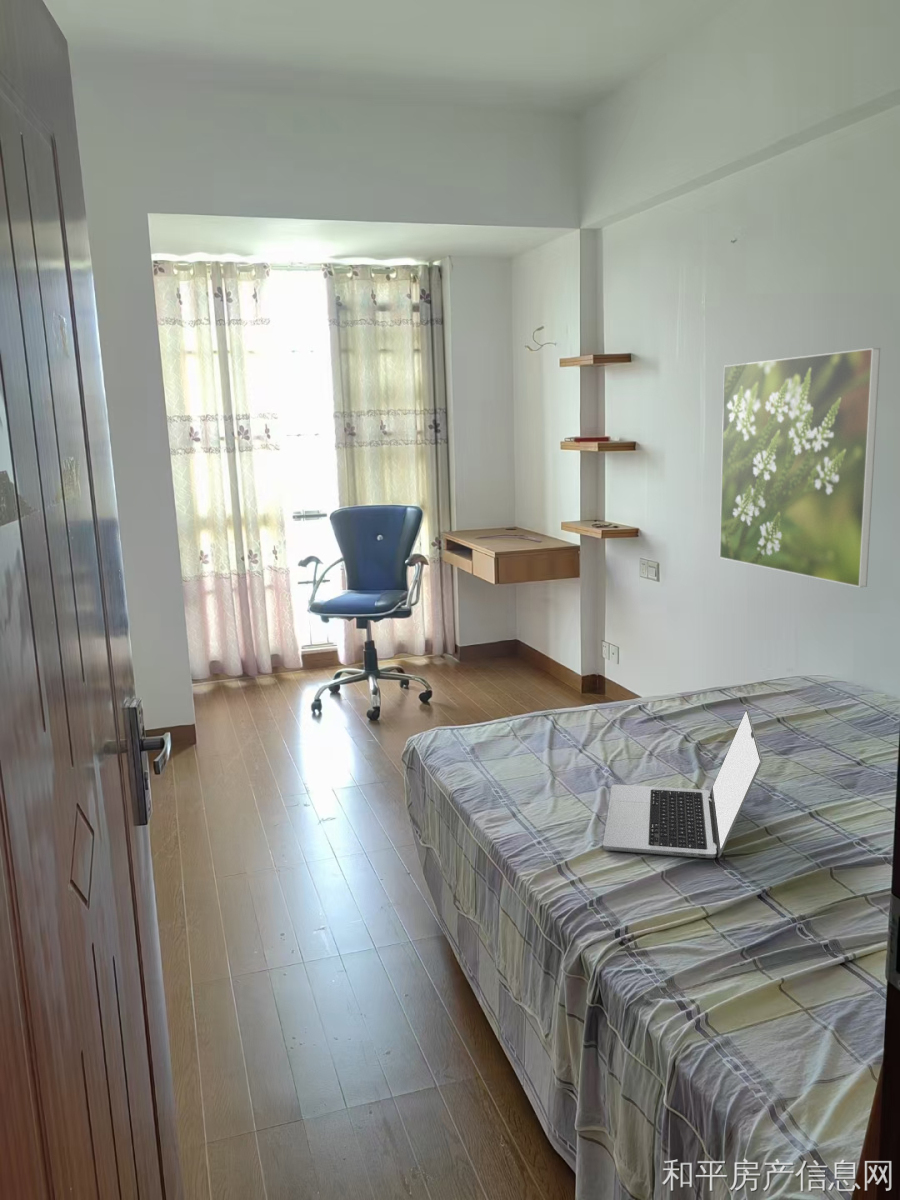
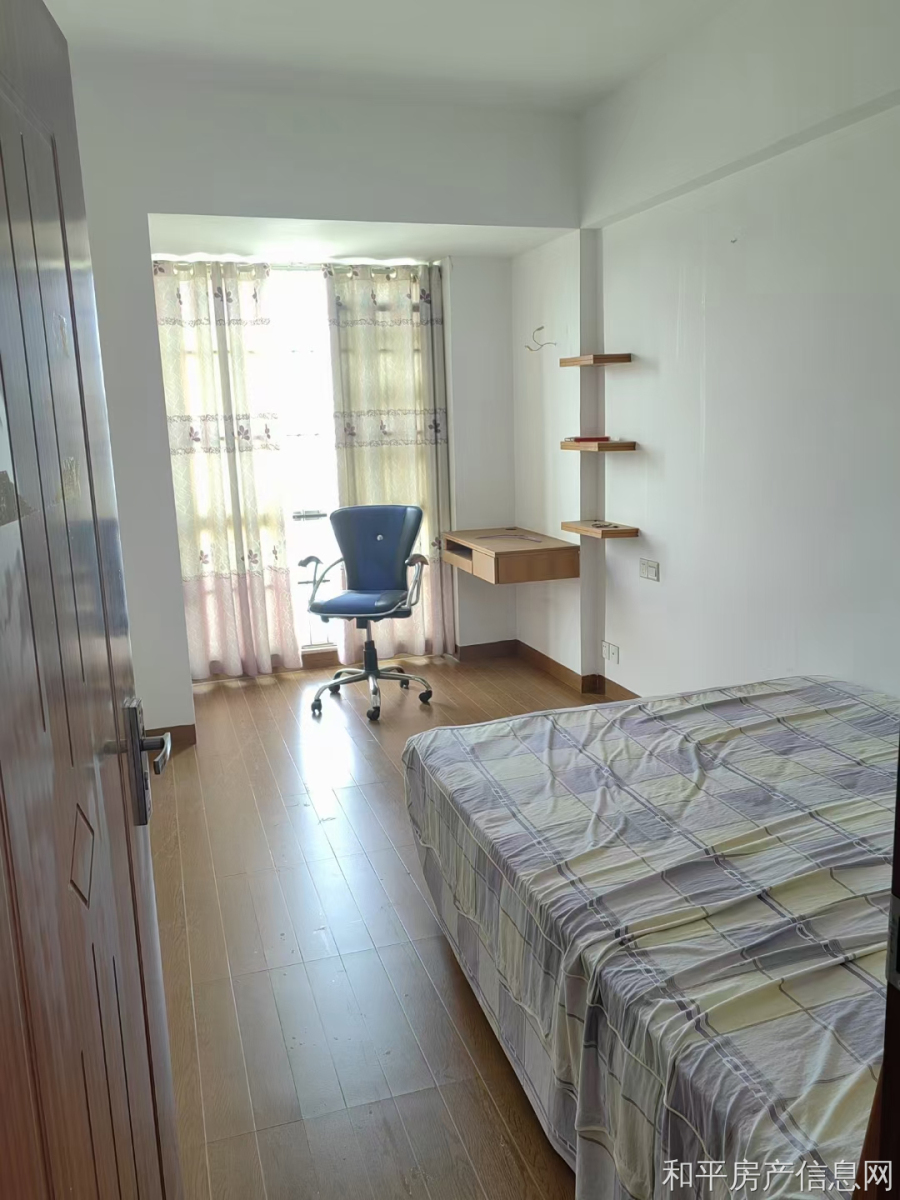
- laptop [602,708,763,859]
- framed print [719,347,881,588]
